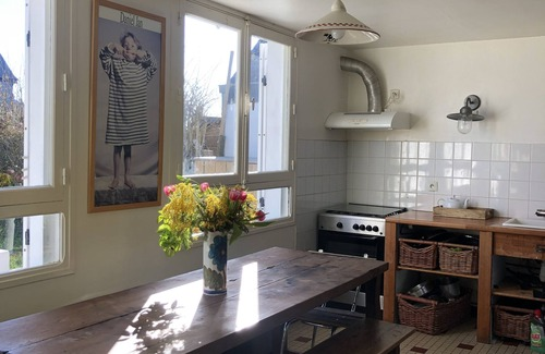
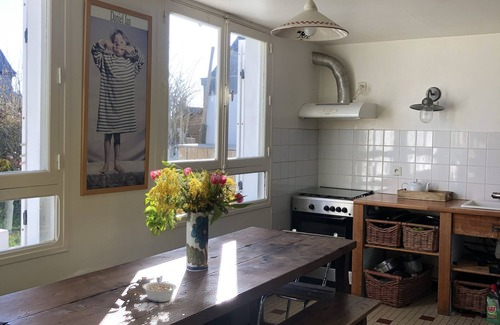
+ legume [142,277,177,303]
